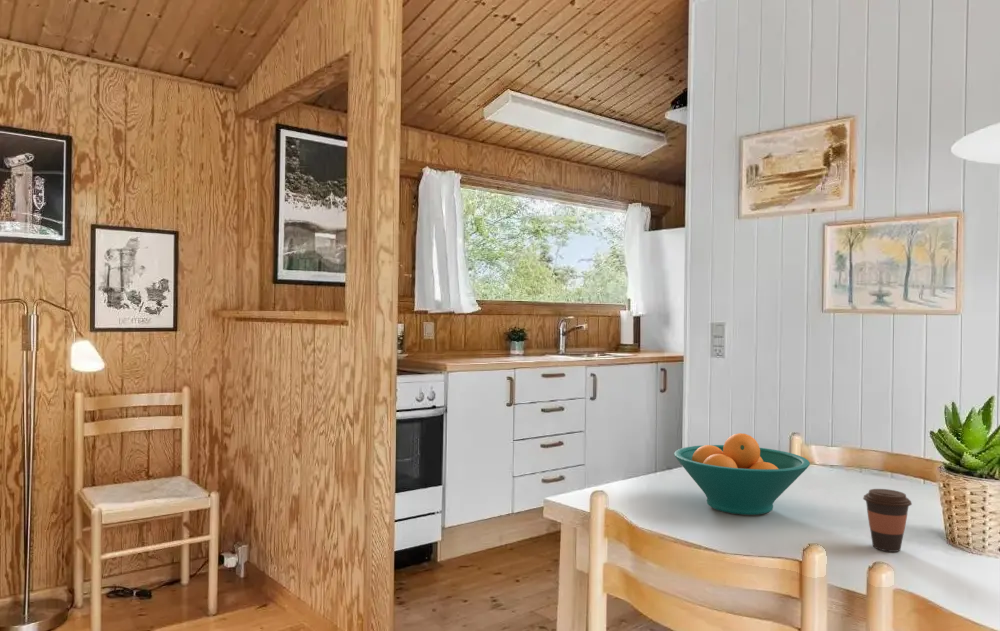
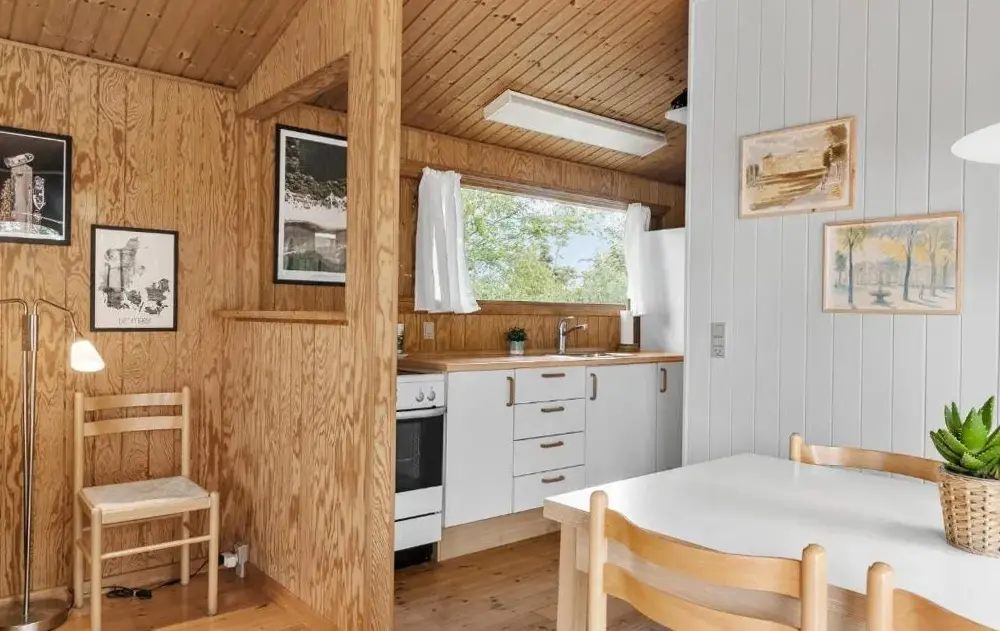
- fruit bowl [673,432,811,516]
- coffee cup [862,488,913,553]
